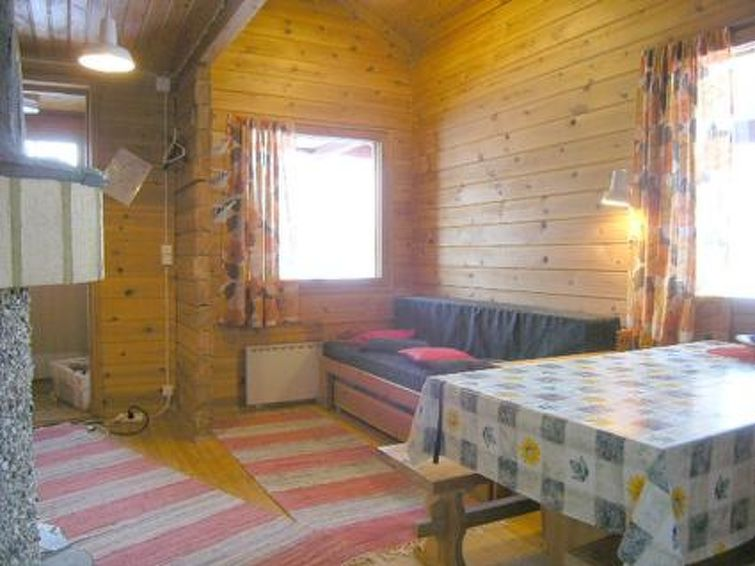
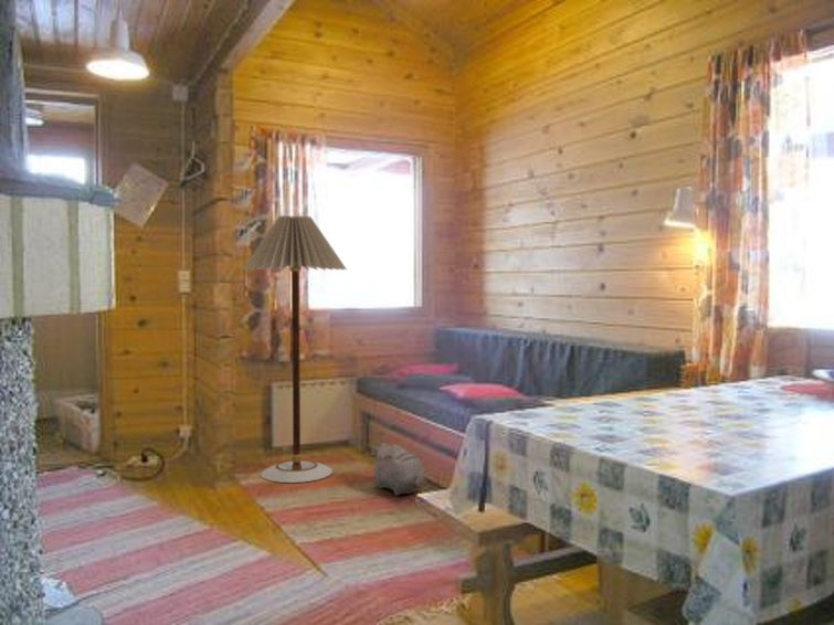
+ floor lamp [242,214,348,484]
+ plush toy [370,442,427,497]
